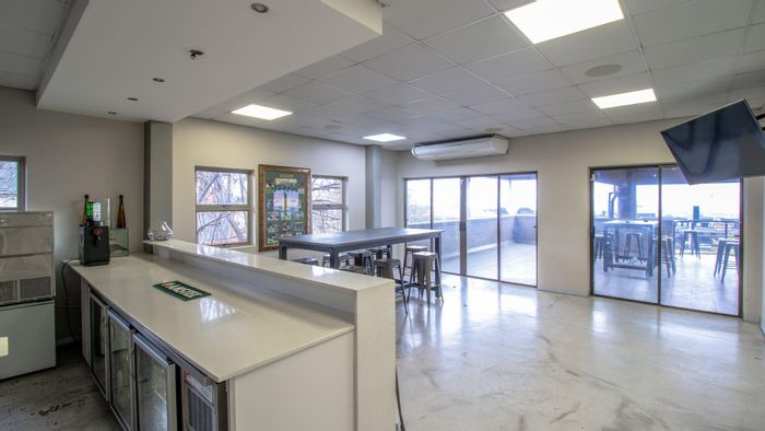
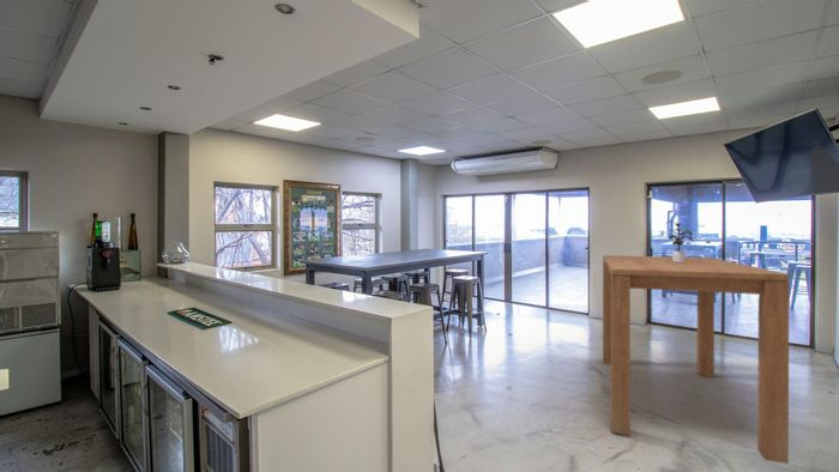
+ potted plant [664,220,695,262]
+ dining table [602,254,791,465]
